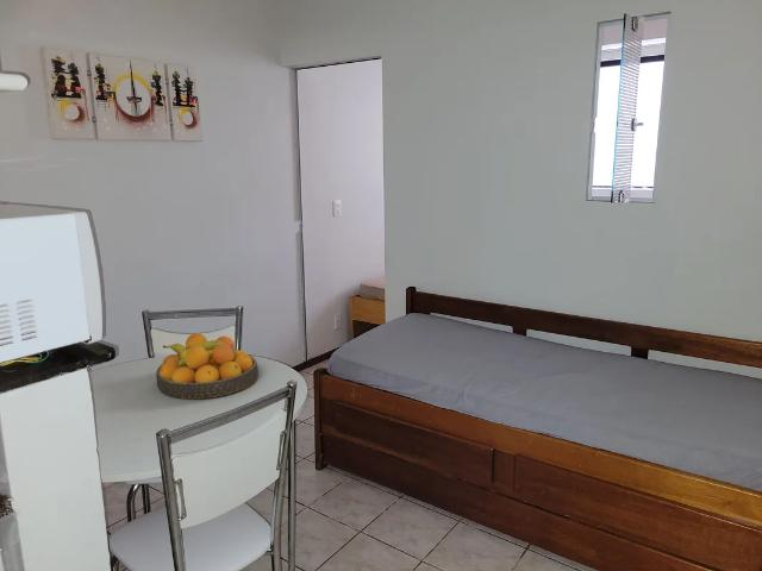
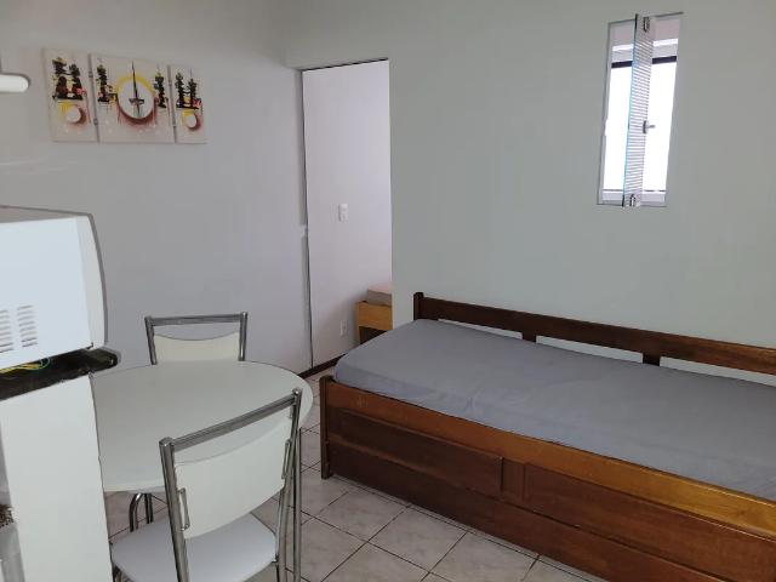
- fruit bowl [155,332,260,400]
